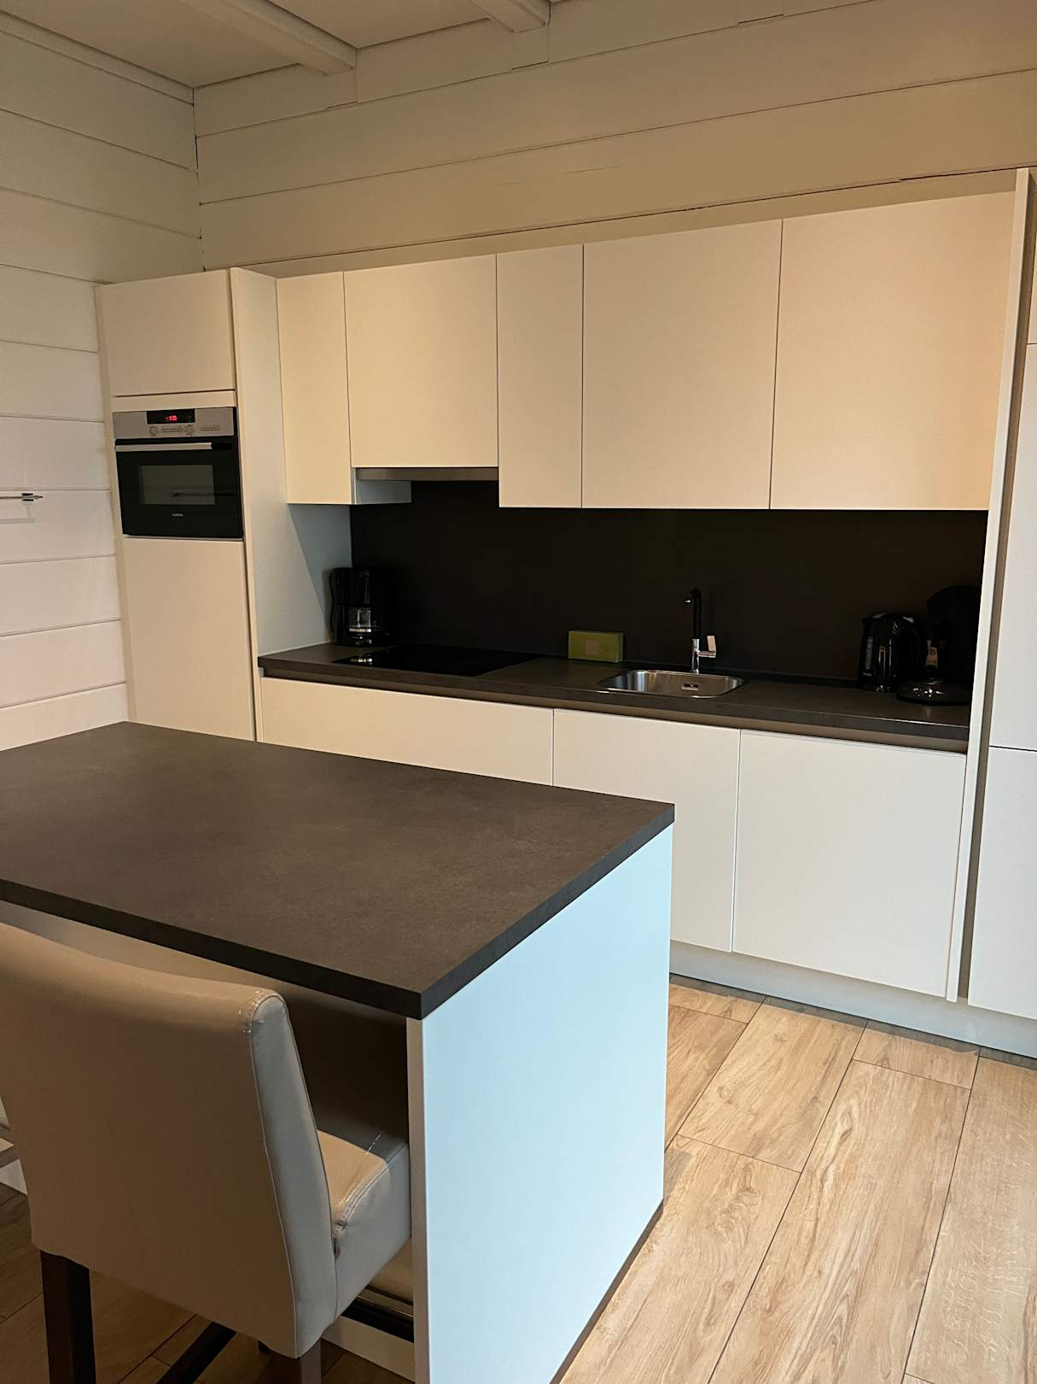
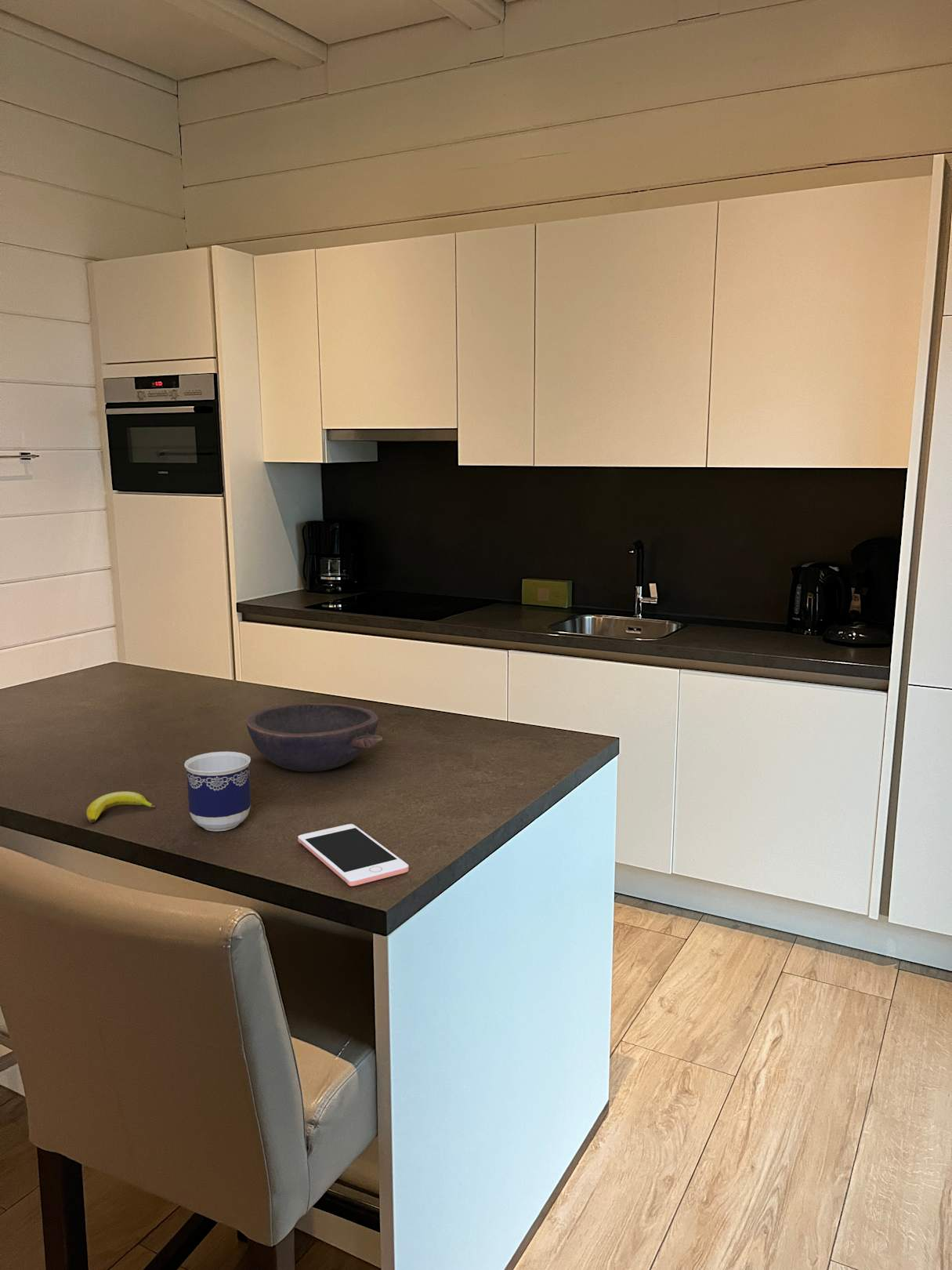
+ bowl [246,702,383,772]
+ cell phone [297,823,410,887]
+ cup [183,751,252,832]
+ banana [85,791,156,823]
